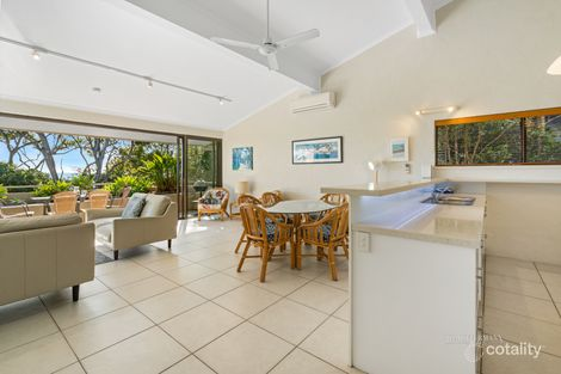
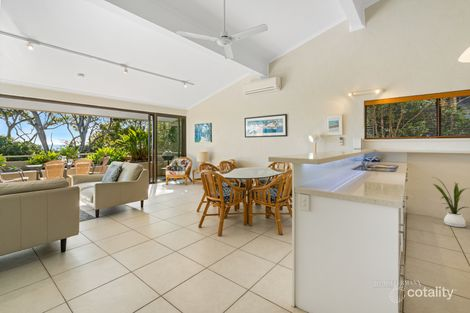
+ house plant [432,176,470,228]
